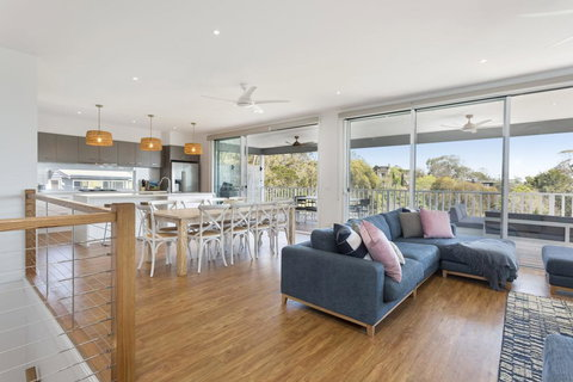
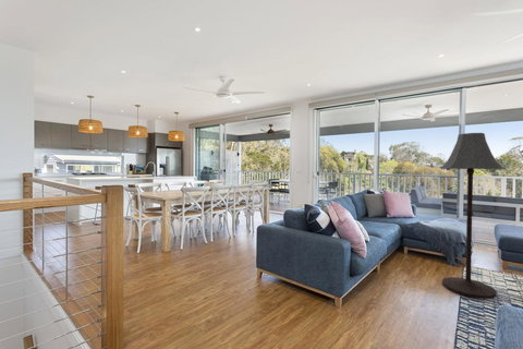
+ floor lamp [440,132,504,300]
